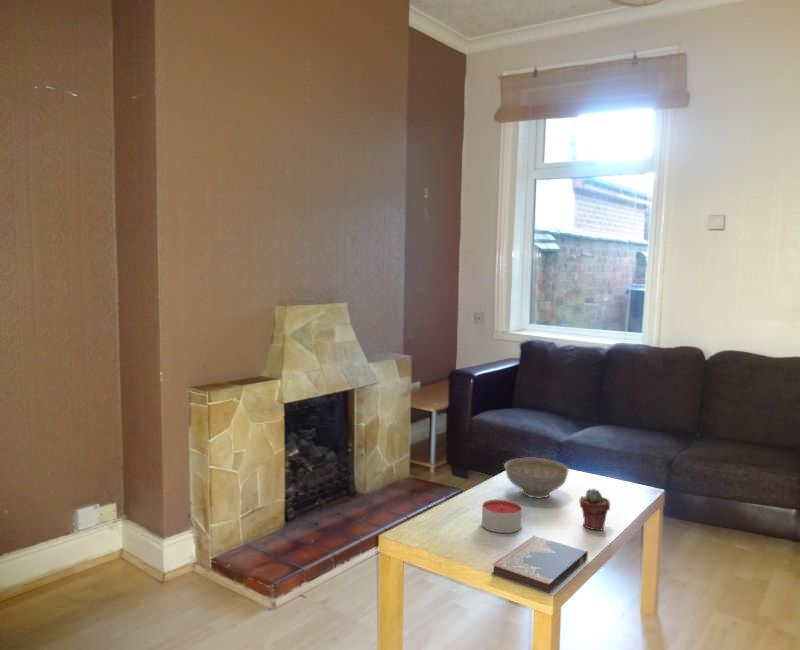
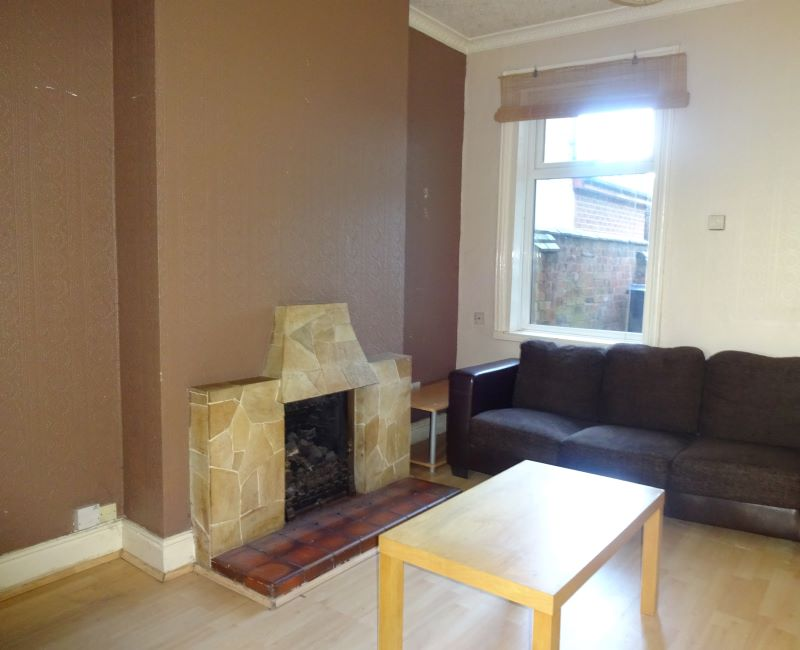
- candle [481,498,523,534]
- potted succulent [579,488,611,532]
- decorative bowl [503,457,570,499]
- hardcover book [491,535,589,594]
